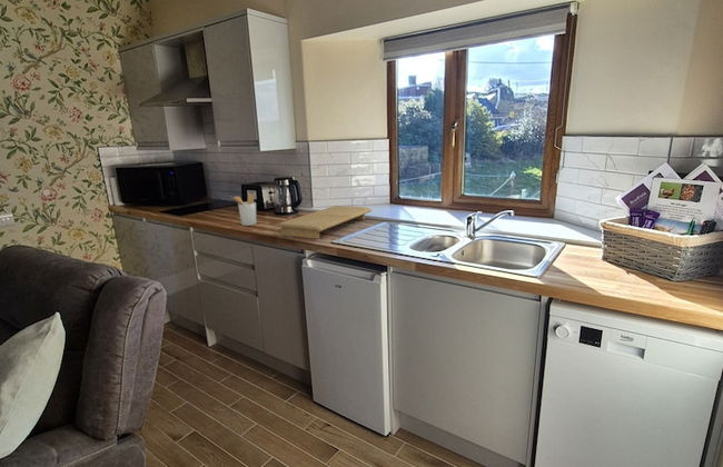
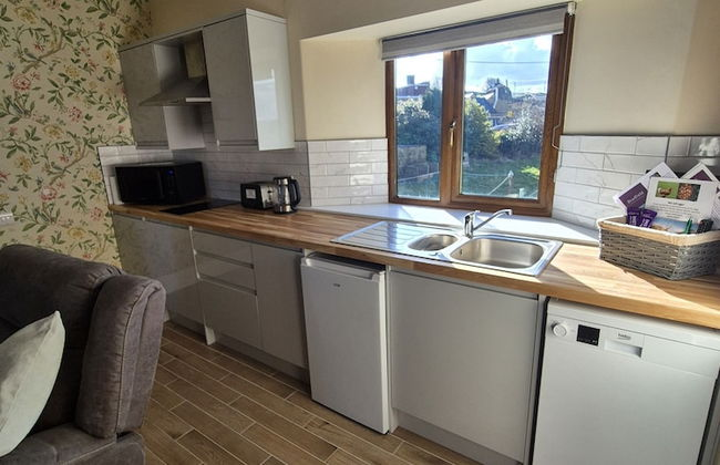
- utensil holder [229,192,258,227]
- cutting board [274,205,373,240]
